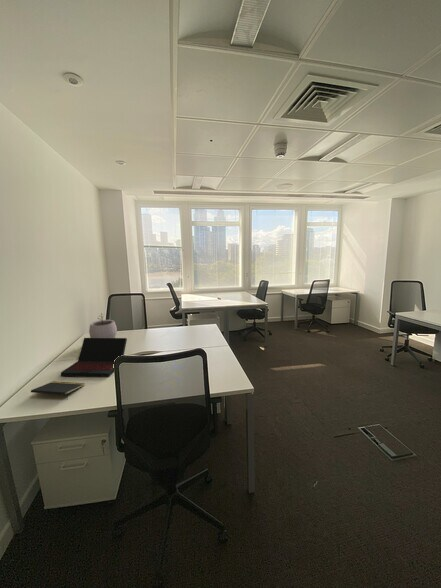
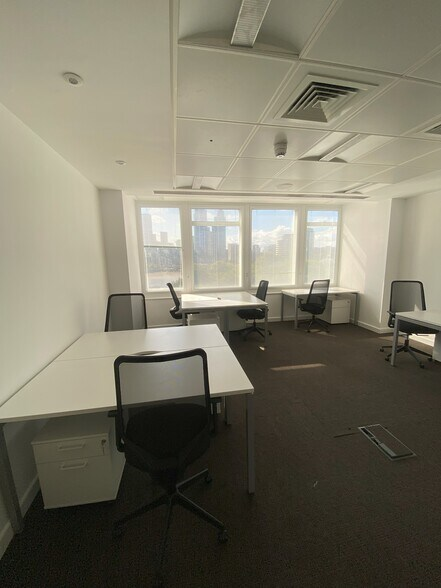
- notepad [30,381,86,400]
- laptop [60,337,128,378]
- plant pot [88,313,118,338]
